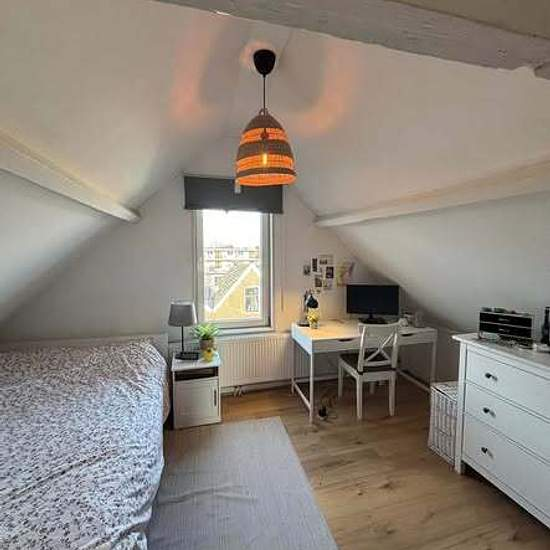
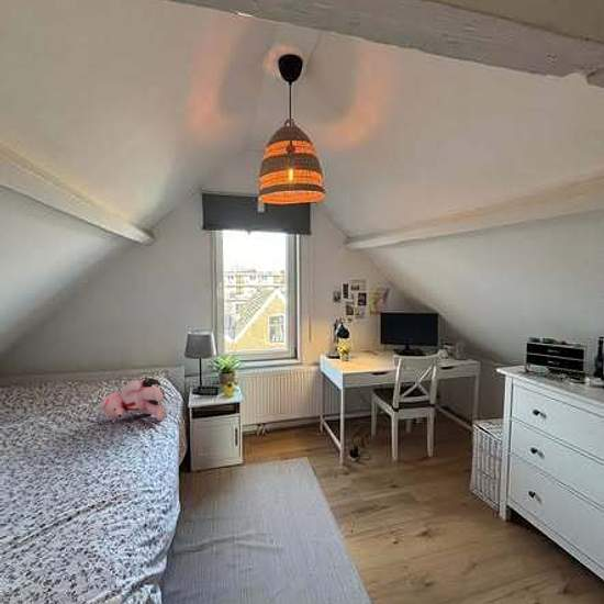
+ stuffed bear [99,377,167,422]
